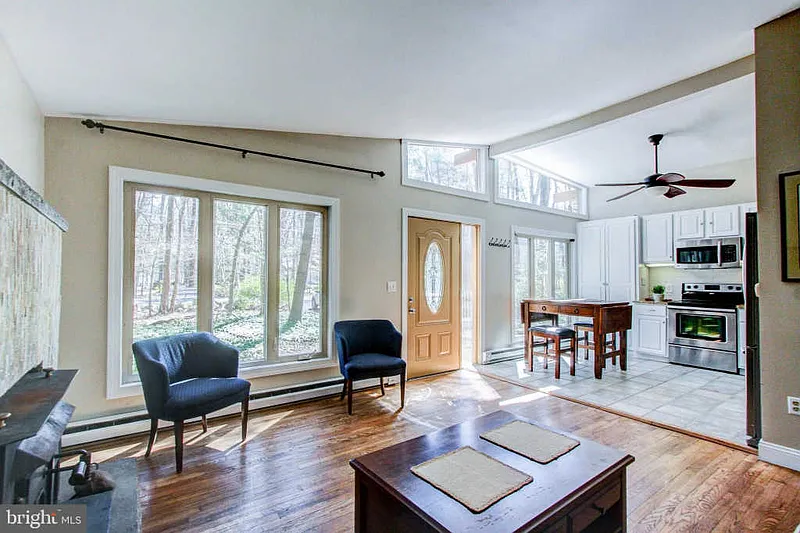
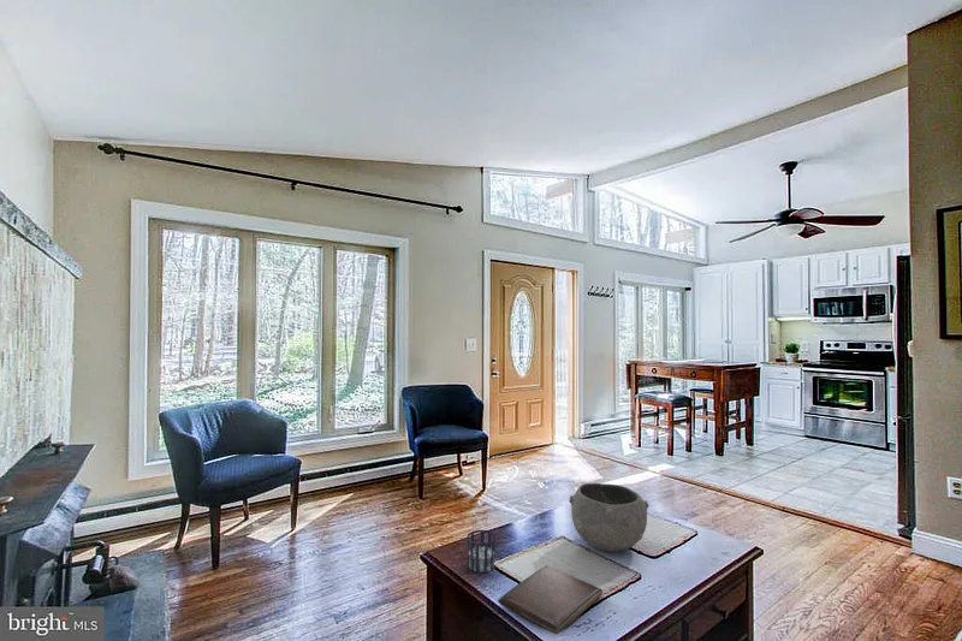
+ book [497,564,604,635]
+ cup [465,529,497,574]
+ bowl [568,482,649,553]
